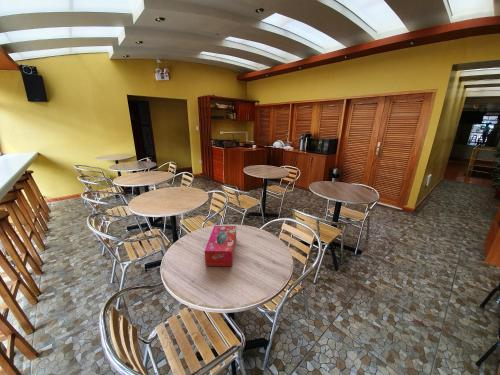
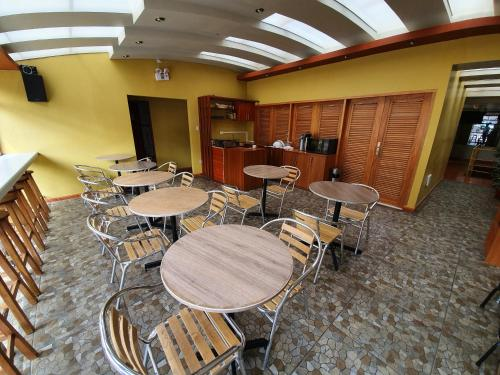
- tissue box [204,225,237,267]
